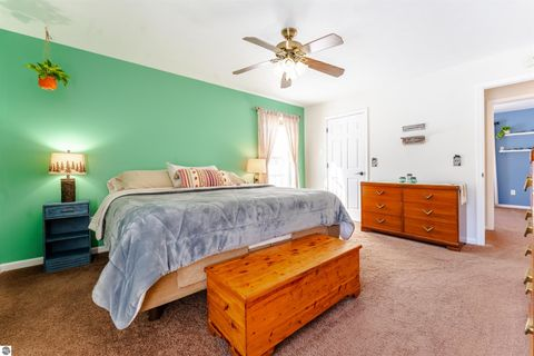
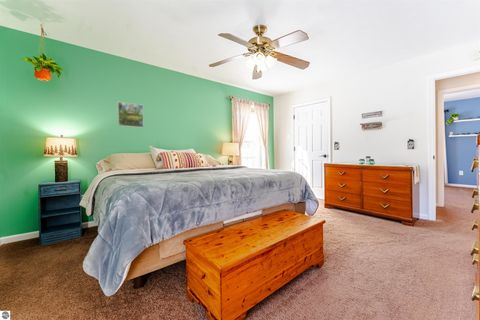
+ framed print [117,101,144,128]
